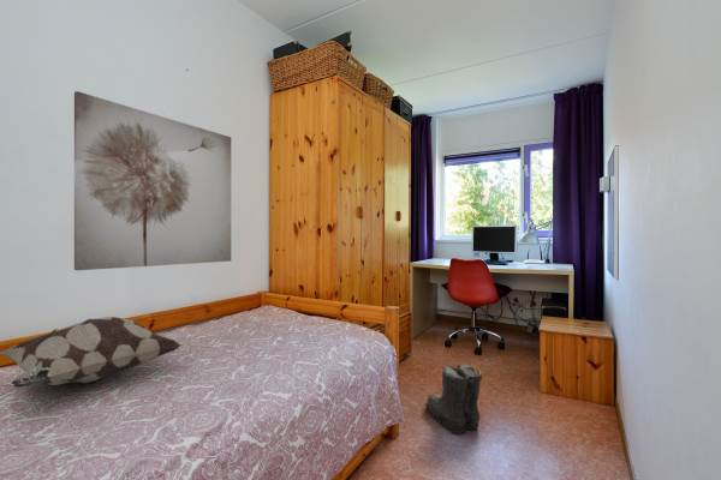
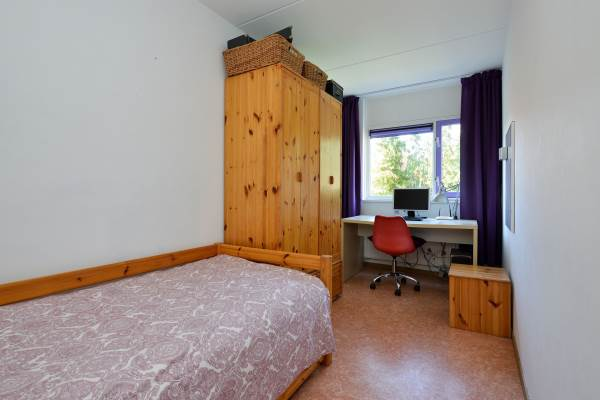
- wall art [73,90,232,271]
- decorative pillow [0,316,183,389]
- boots [423,364,483,434]
